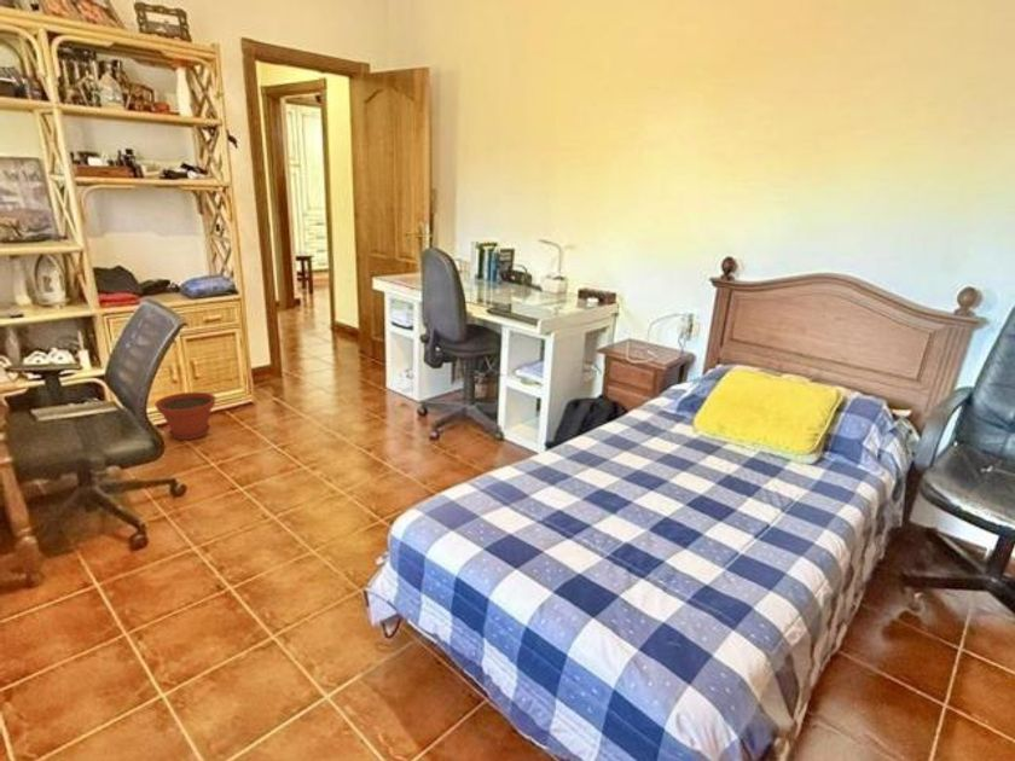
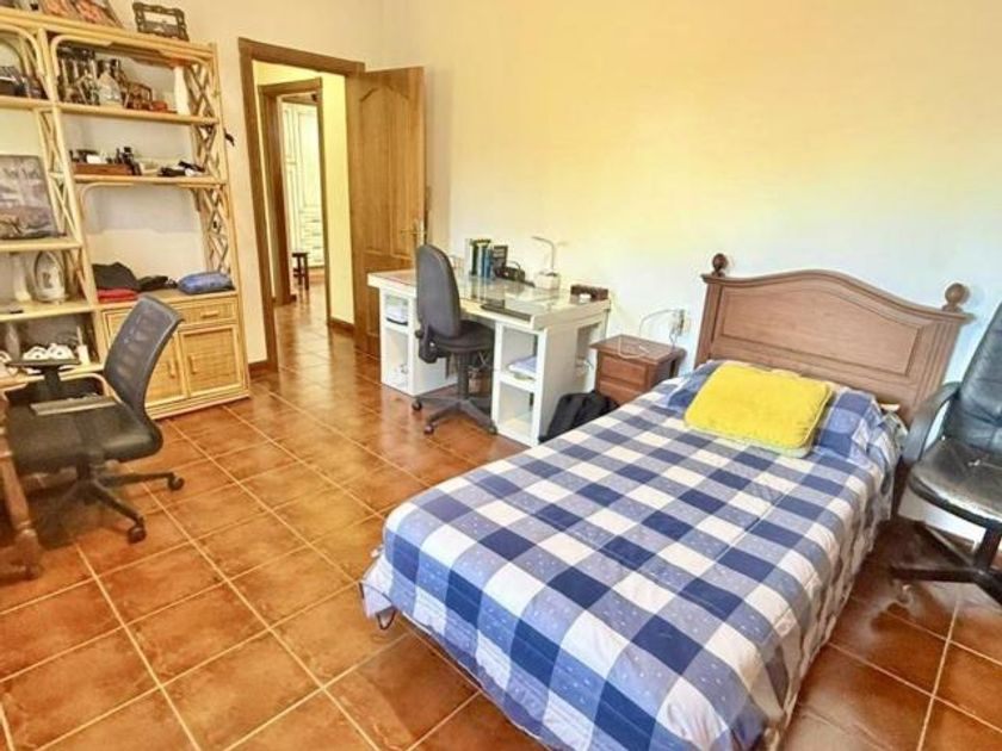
- plant pot [153,391,218,441]
